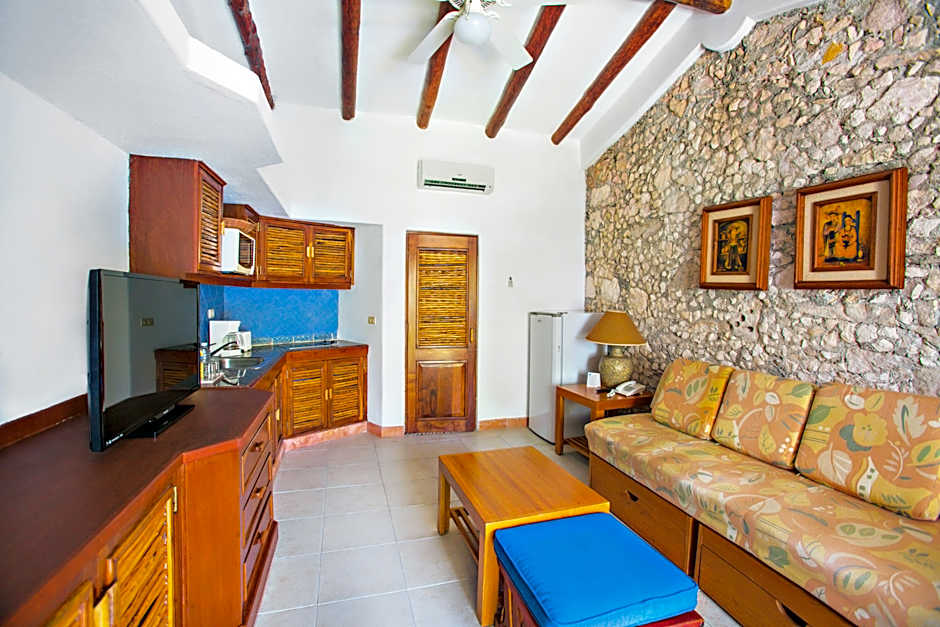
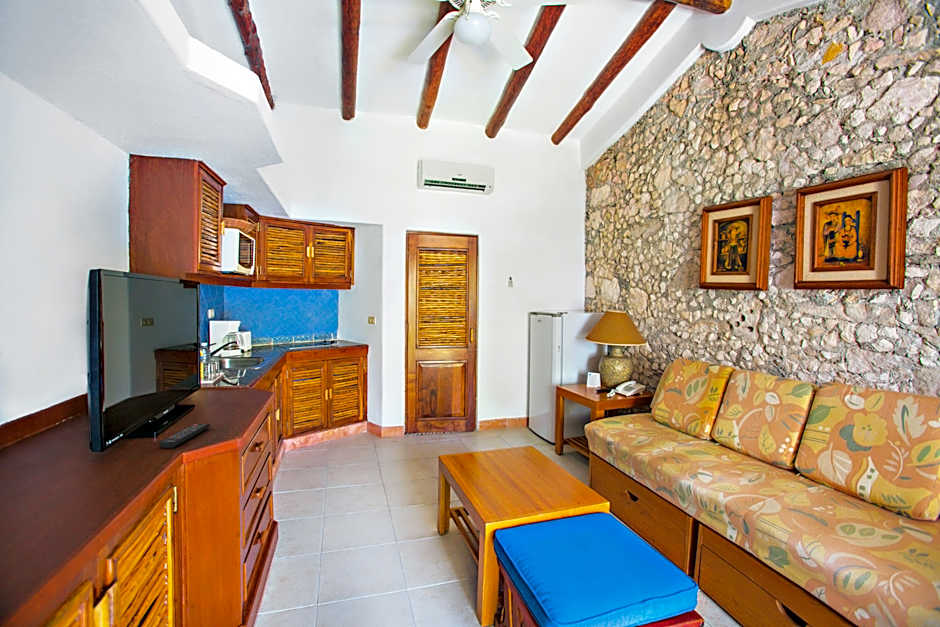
+ remote control [158,423,211,449]
